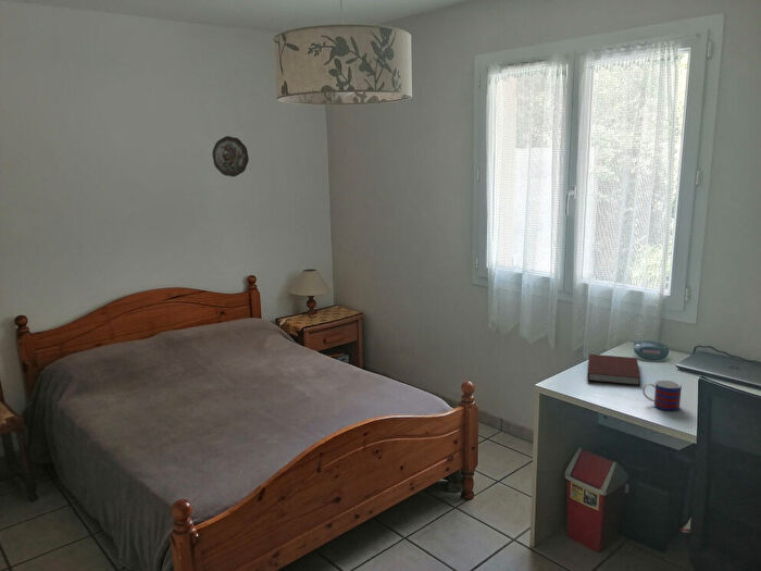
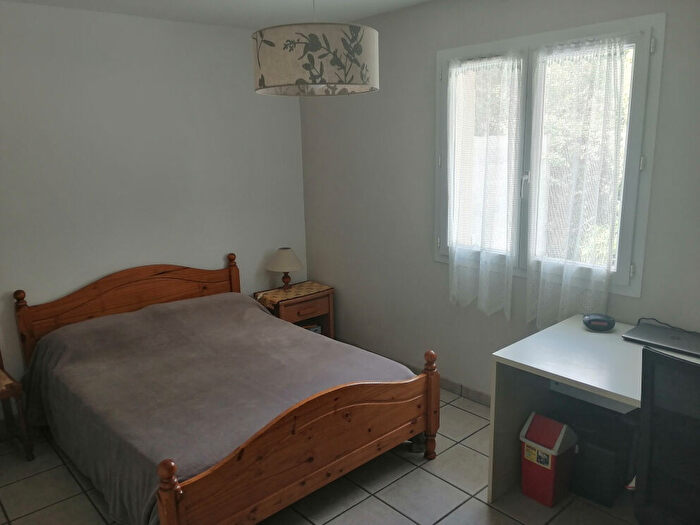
- notebook [586,353,641,386]
- decorative plate [211,135,250,177]
- mug [641,380,683,412]
